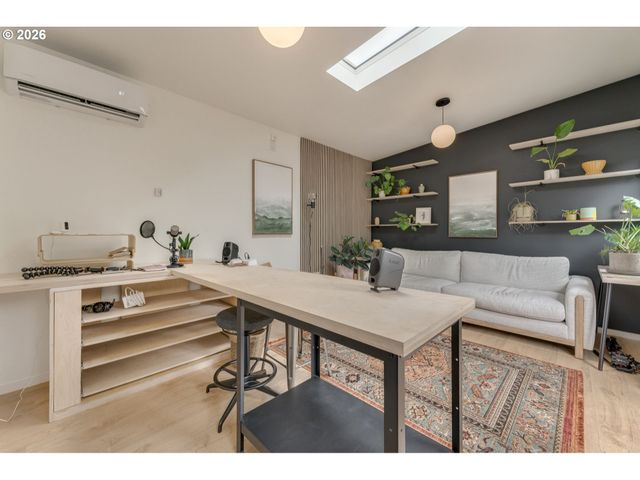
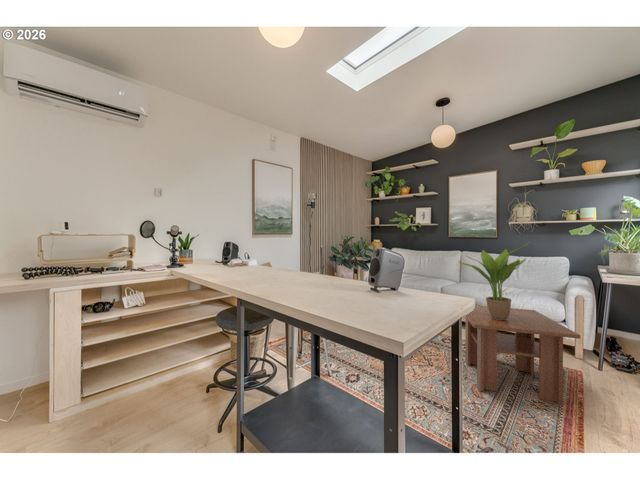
+ potted plant [458,242,530,320]
+ coffee table [464,305,581,406]
